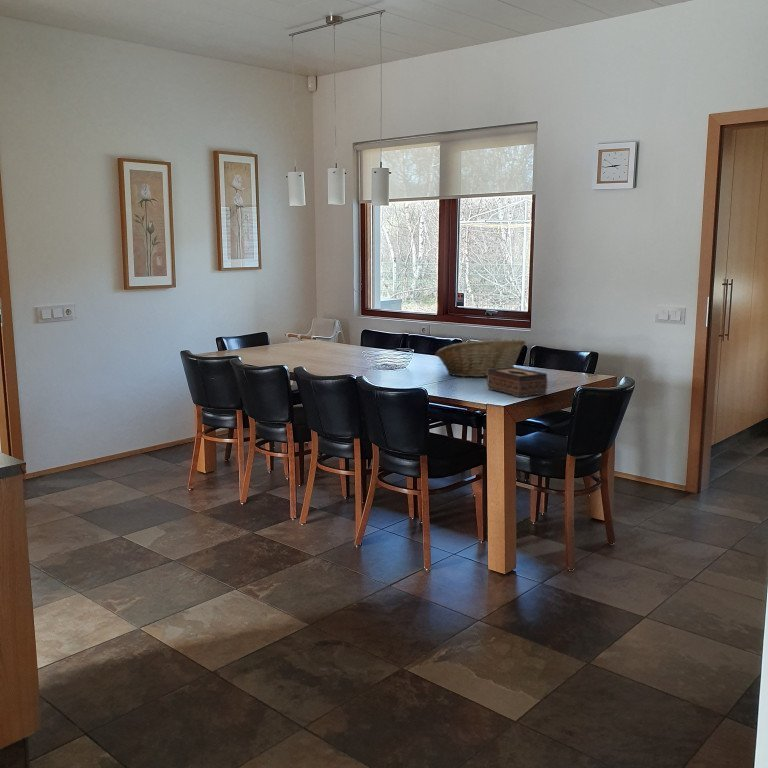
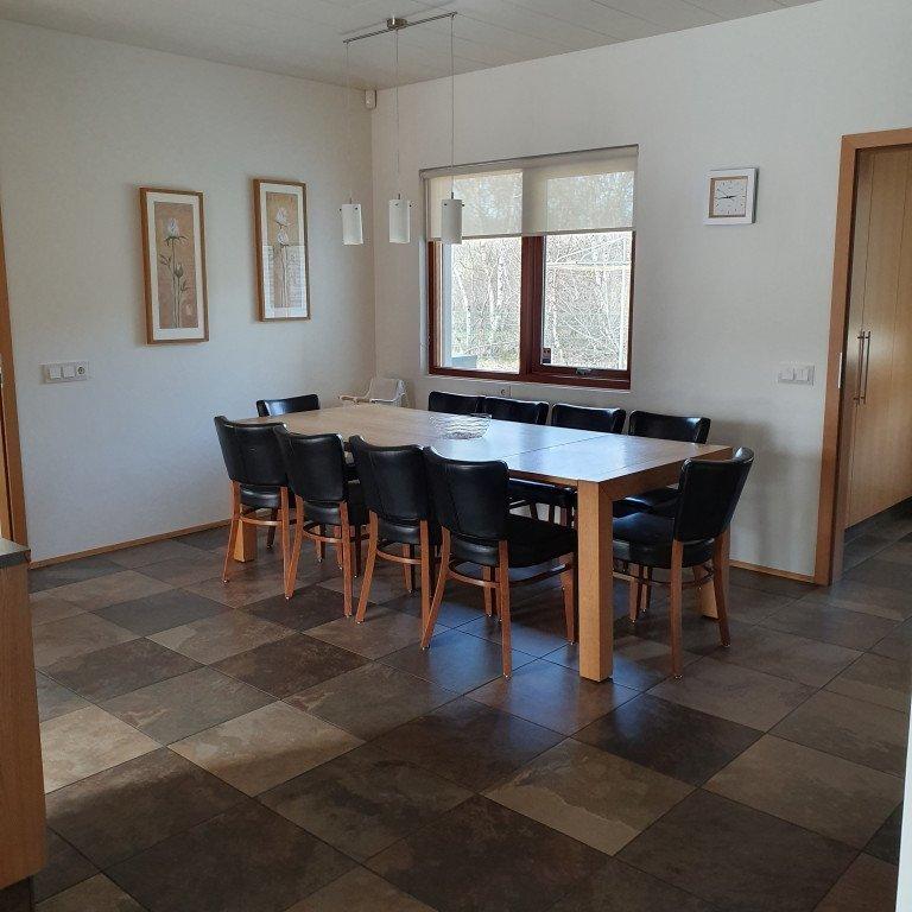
- tissue box [486,366,548,398]
- fruit basket [434,338,527,378]
